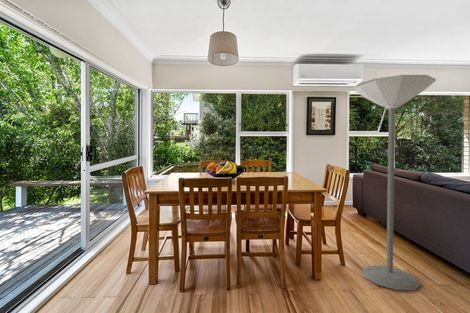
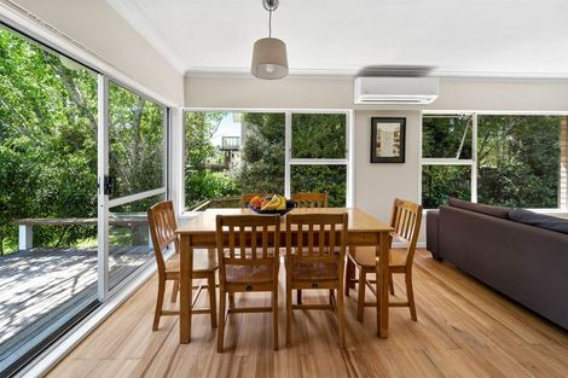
- floor lamp [354,74,437,291]
